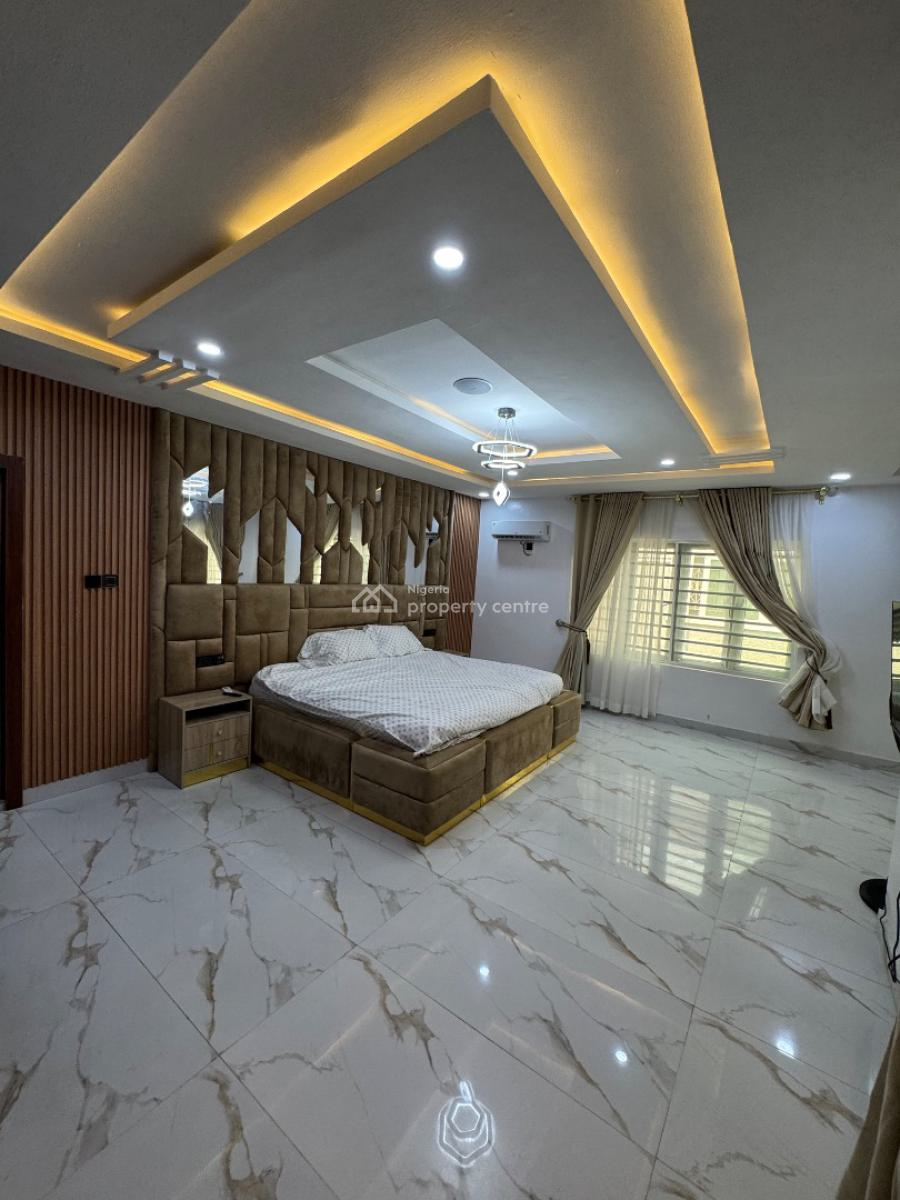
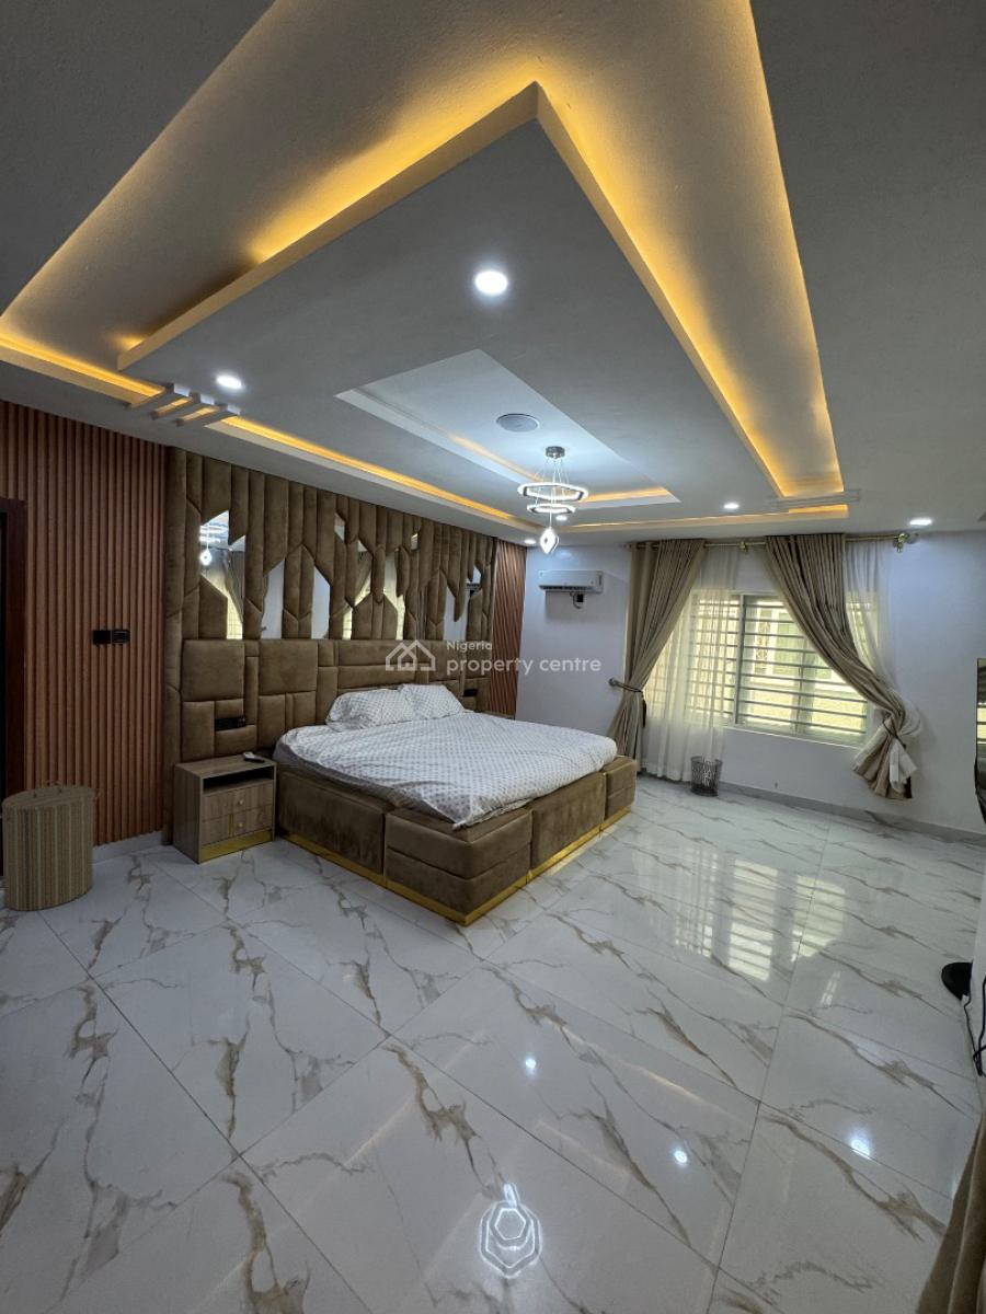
+ laundry hamper [0,779,102,912]
+ waste bin [689,756,724,797]
